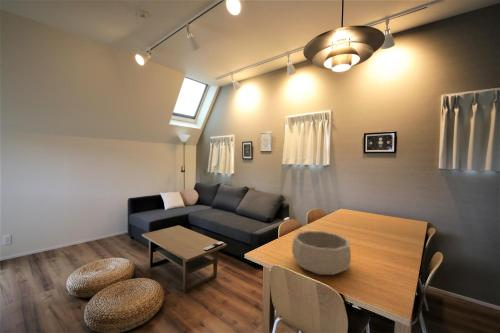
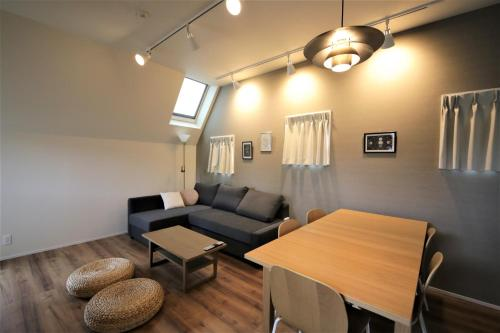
- decorative bowl [291,230,352,276]
